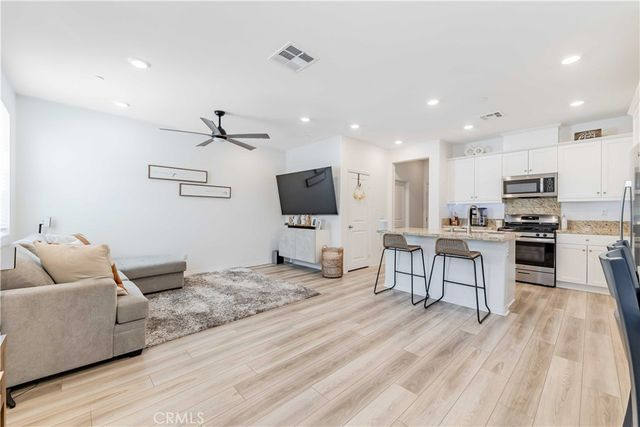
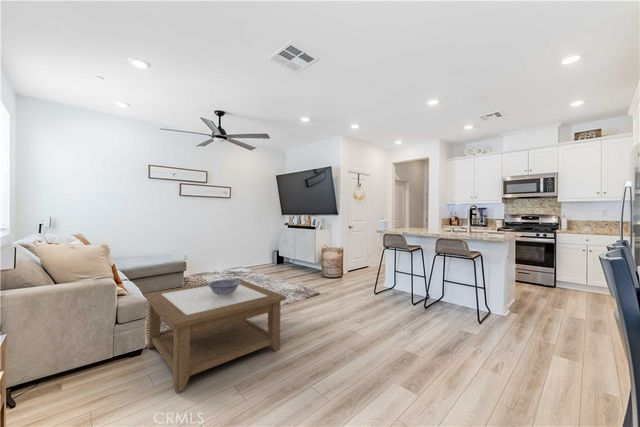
+ coffee table [142,277,287,393]
+ decorative bowl [207,278,241,297]
